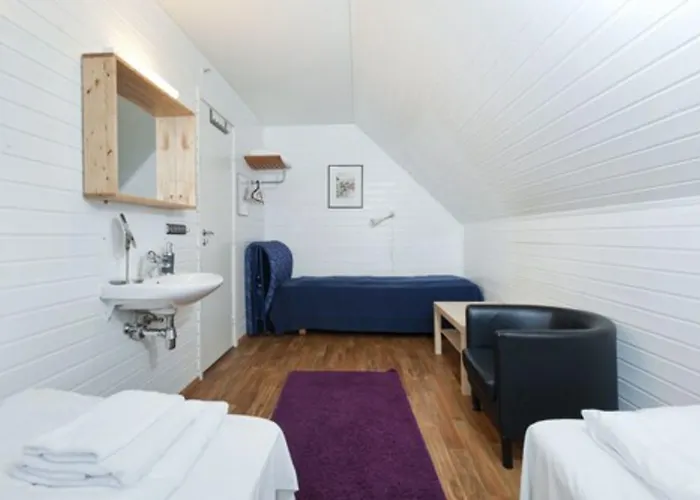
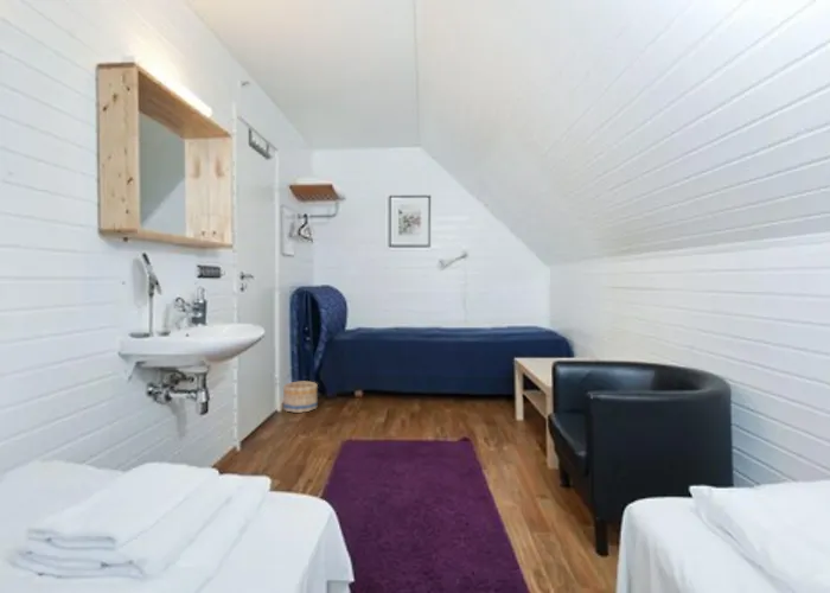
+ basket [282,381,319,414]
